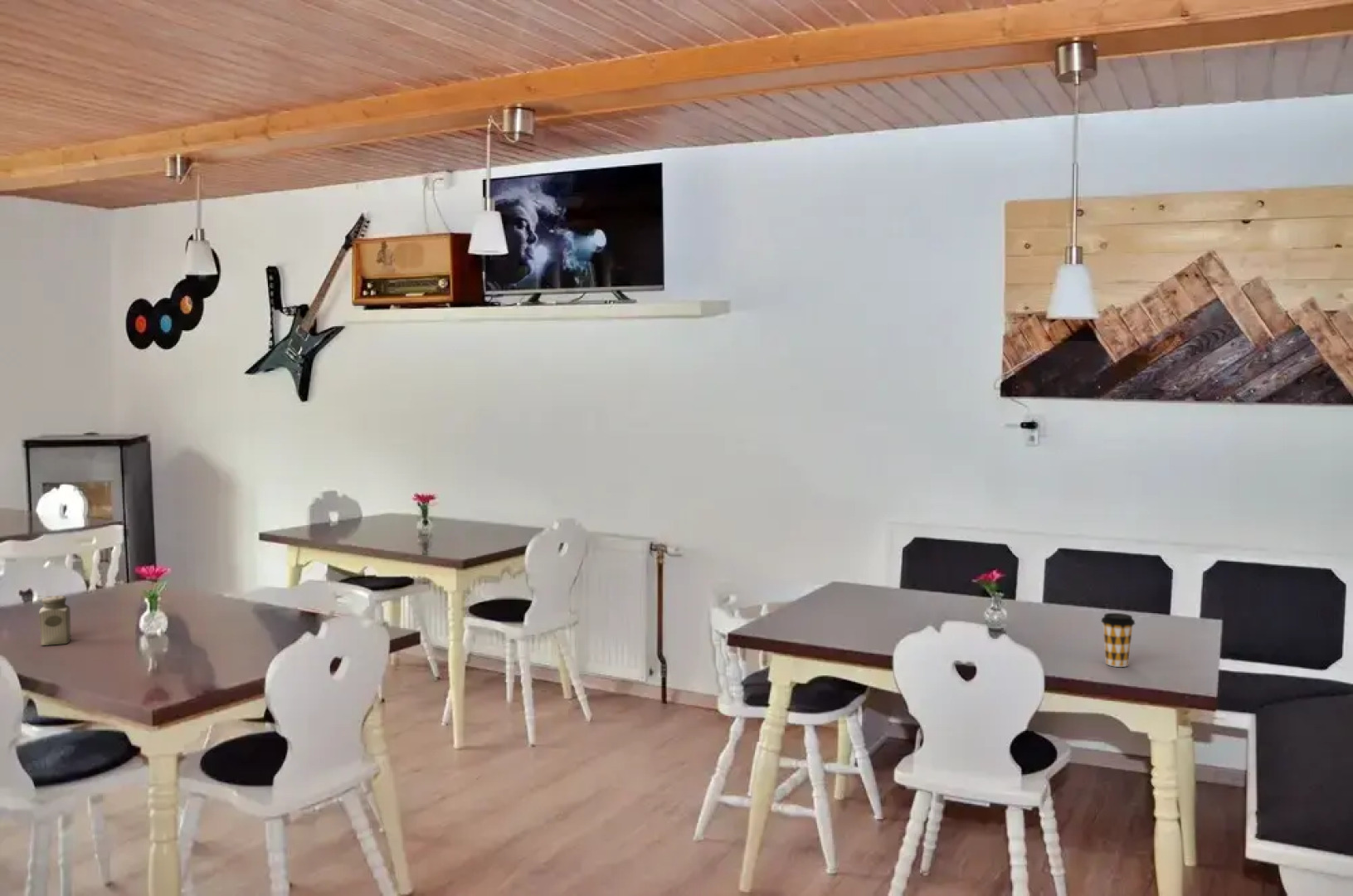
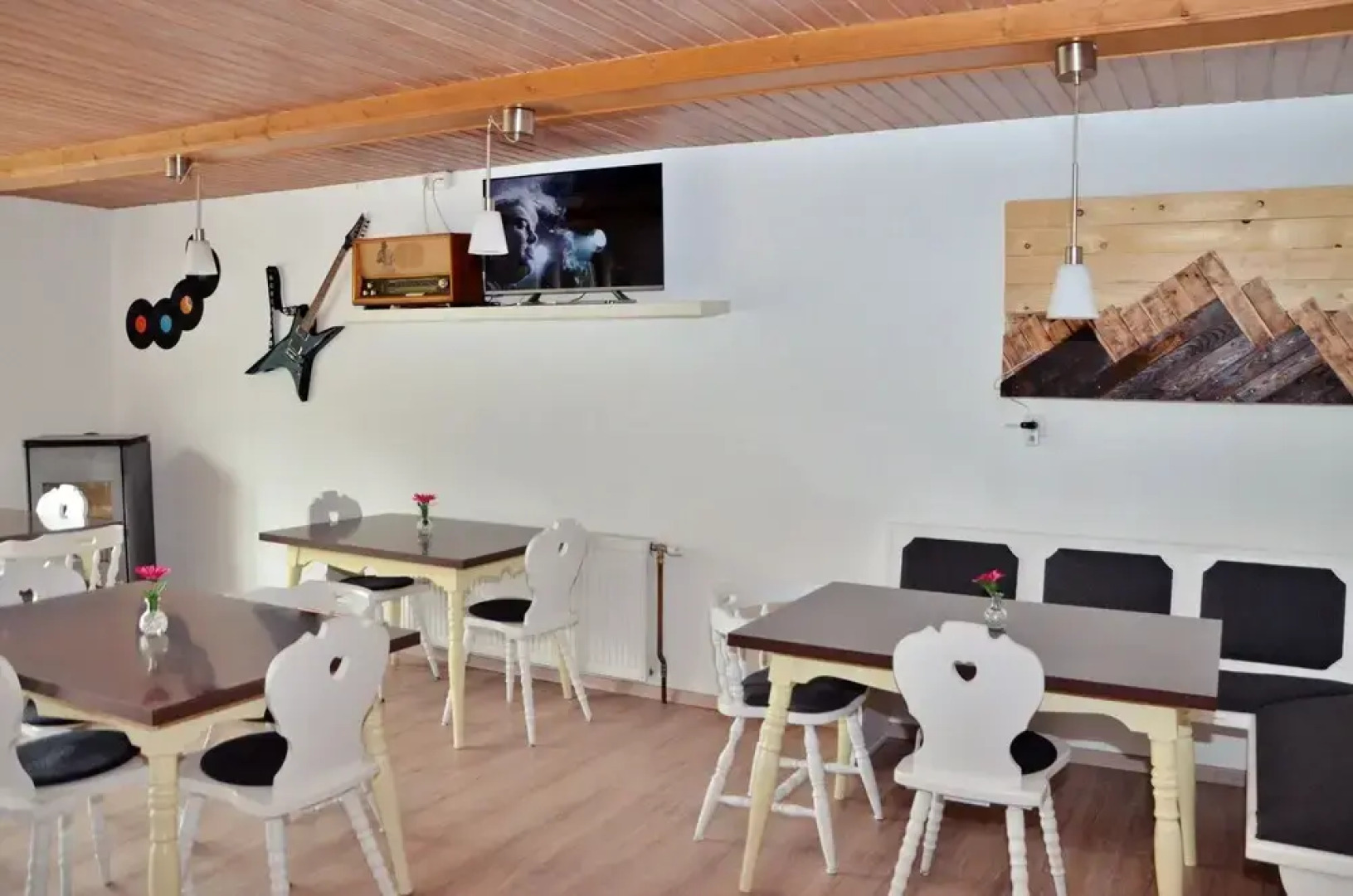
- salt shaker [38,595,72,646]
- coffee cup [1100,612,1136,668]
